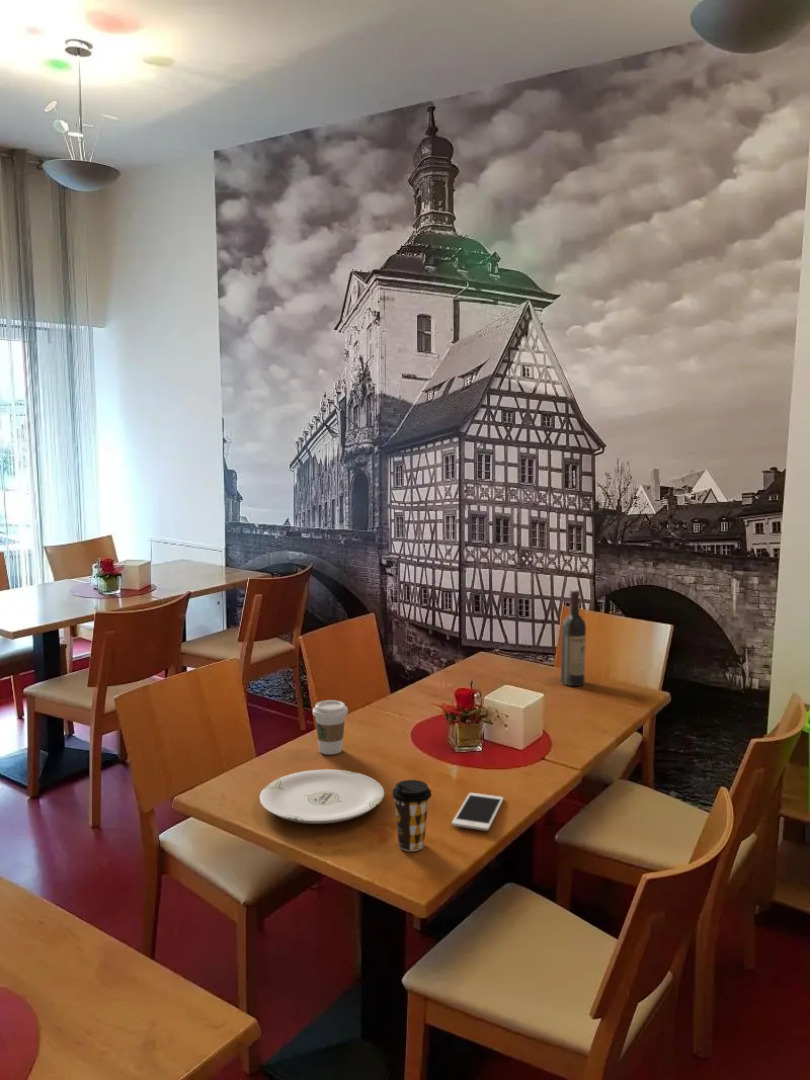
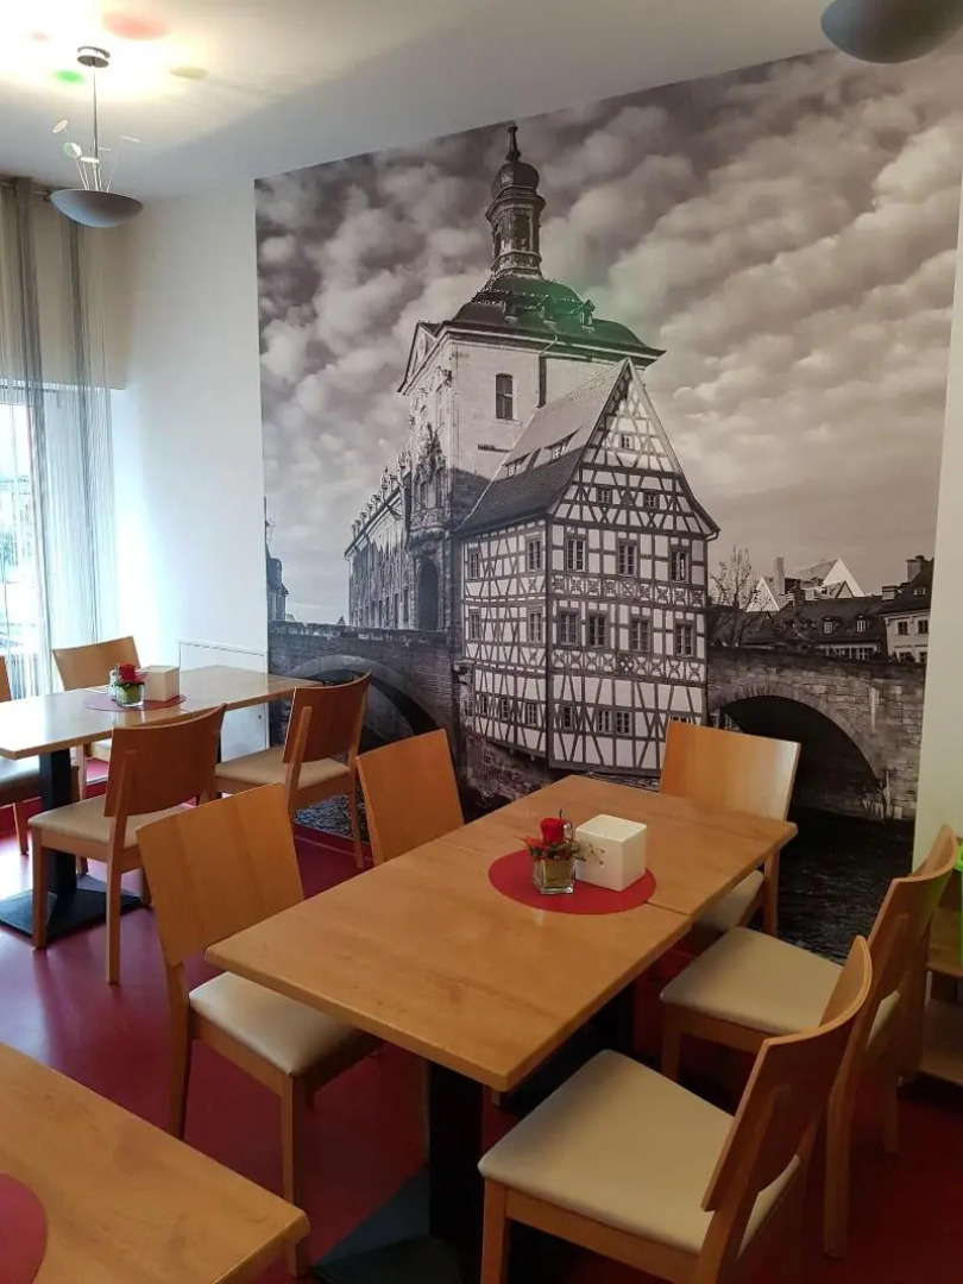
- plate [259,768,385,825]
- wine bottle [560,589,587,687]
- cell phone [451,792,504,832]
- coffee cup [391,779,433,852]
- coffee cup [312,699,349,756]
